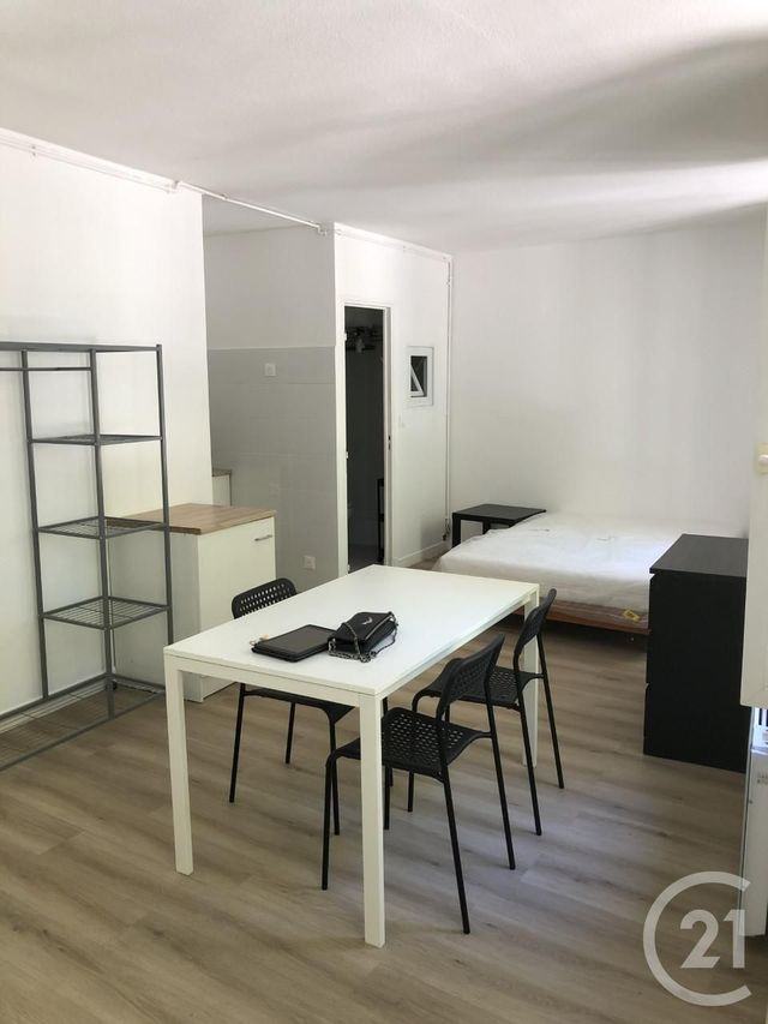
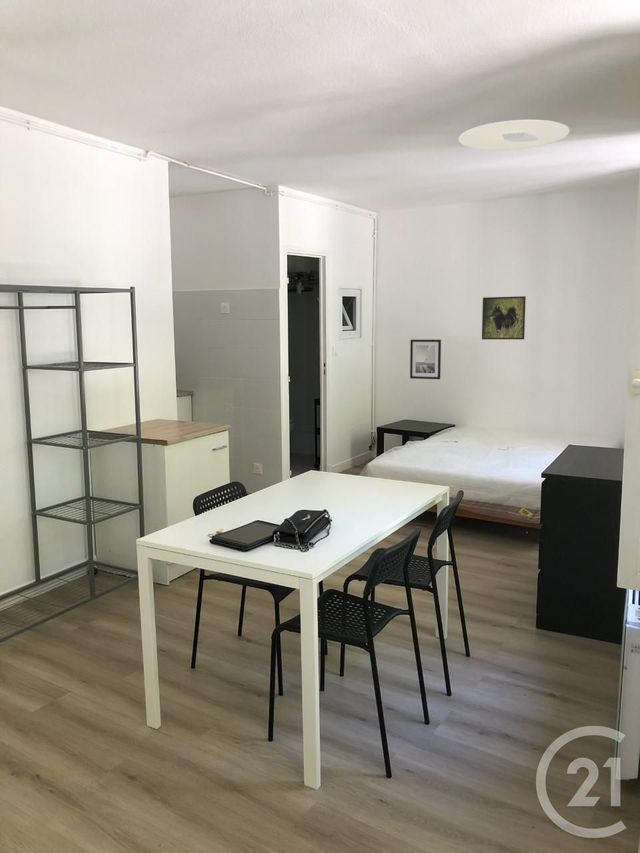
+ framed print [481,295,527,340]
+ ceiling light [458,119,571,151]
+ wall art [409,339,442,380]
